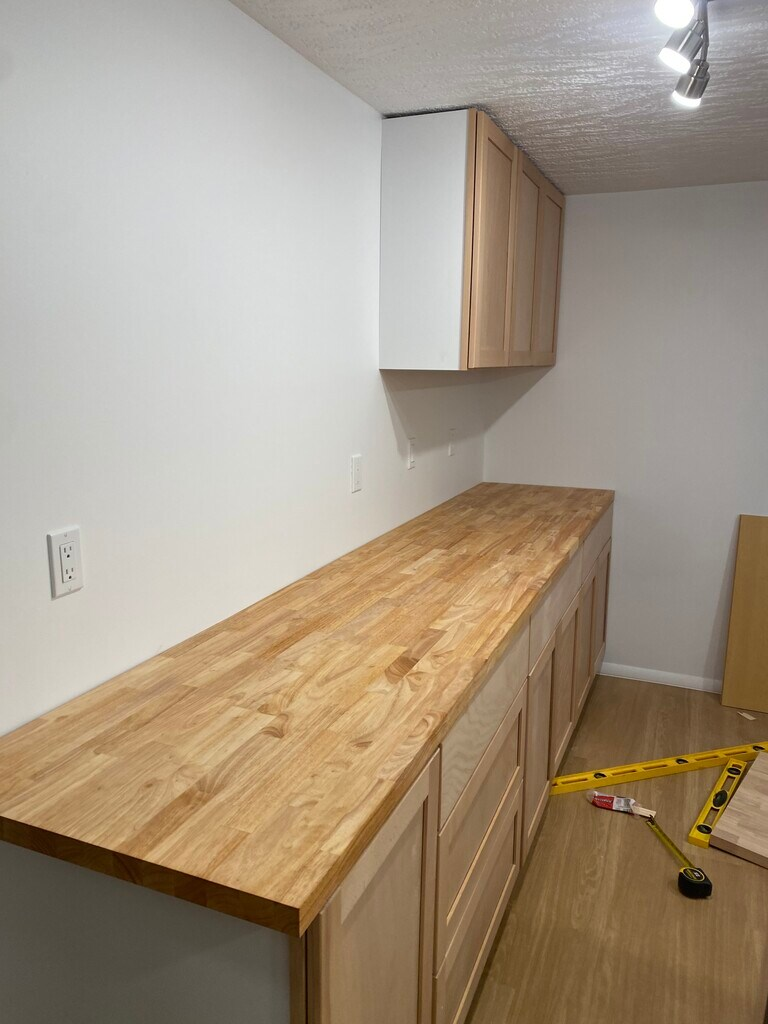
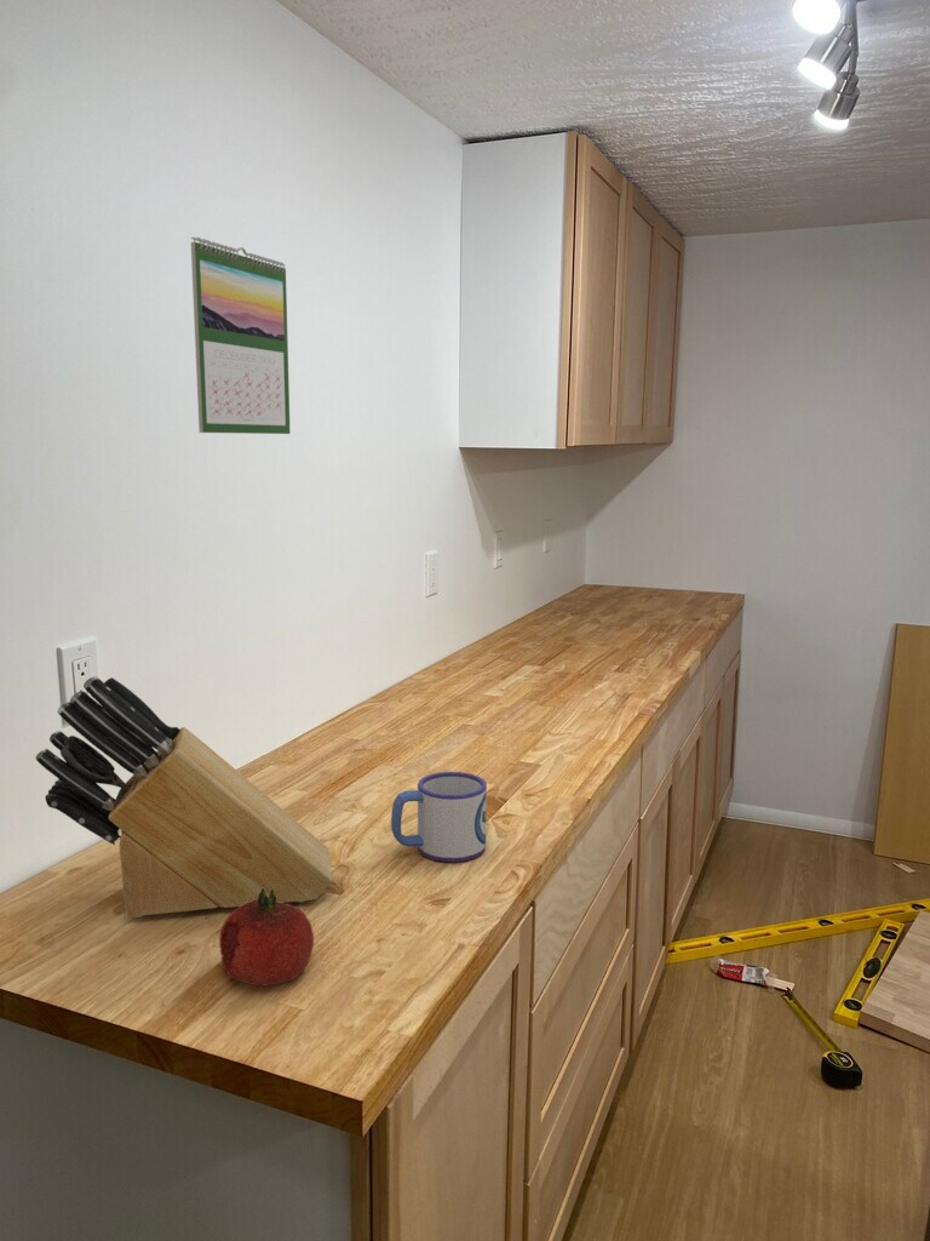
+ fruit [218,887,315,986]
+ mug [390,771,488,863]
+ knife block [34,675,333,919]
+ calendar [190,236,292,435]
